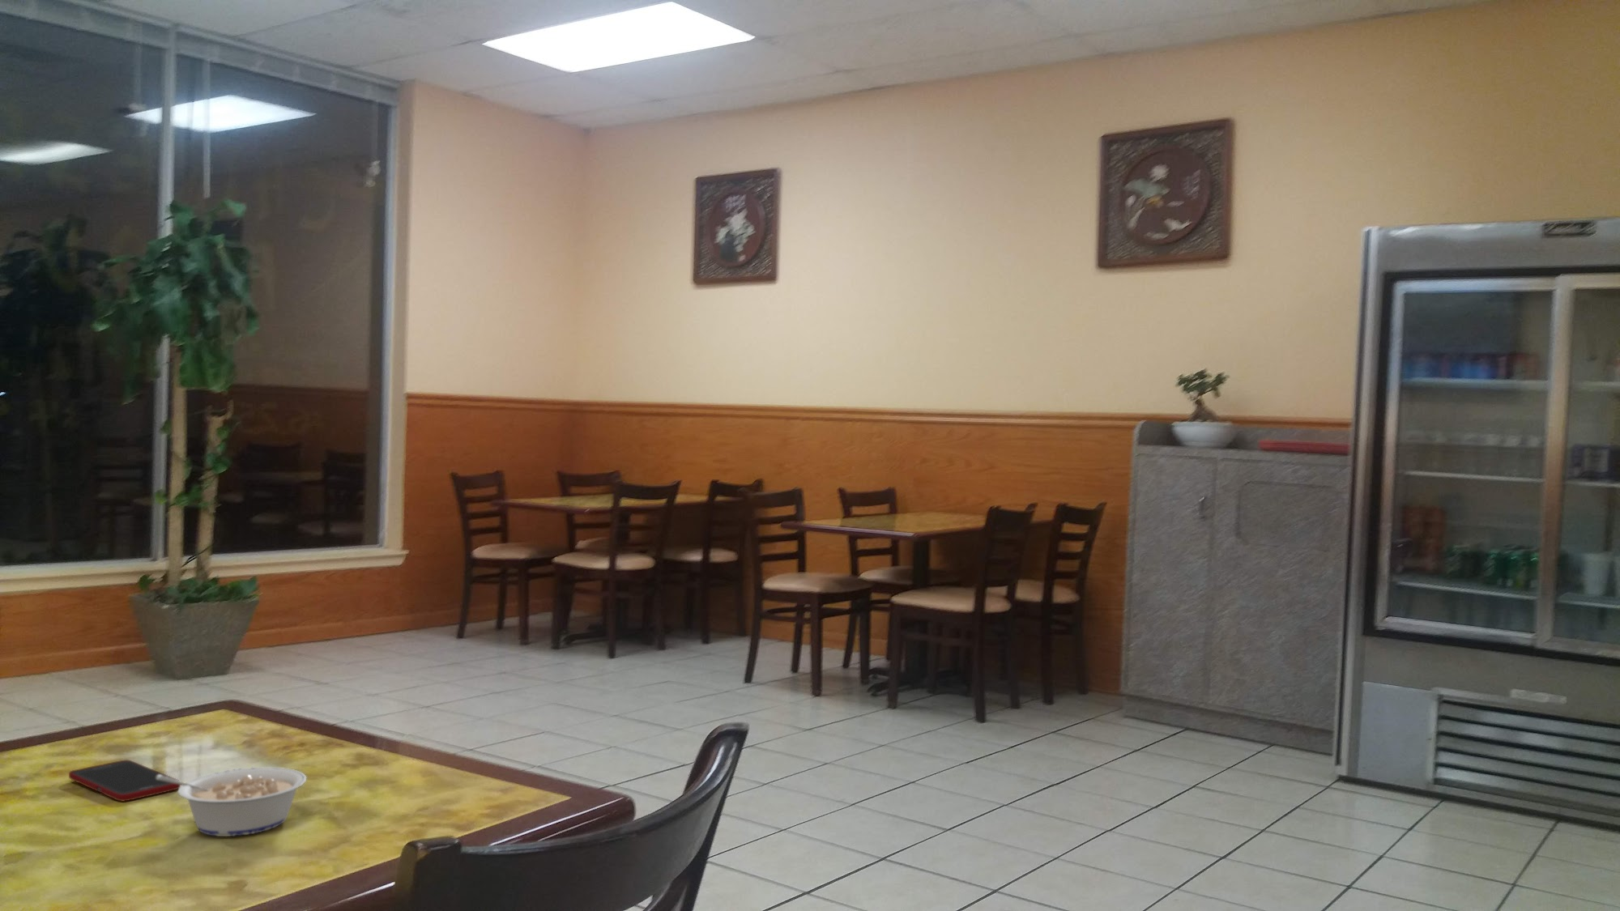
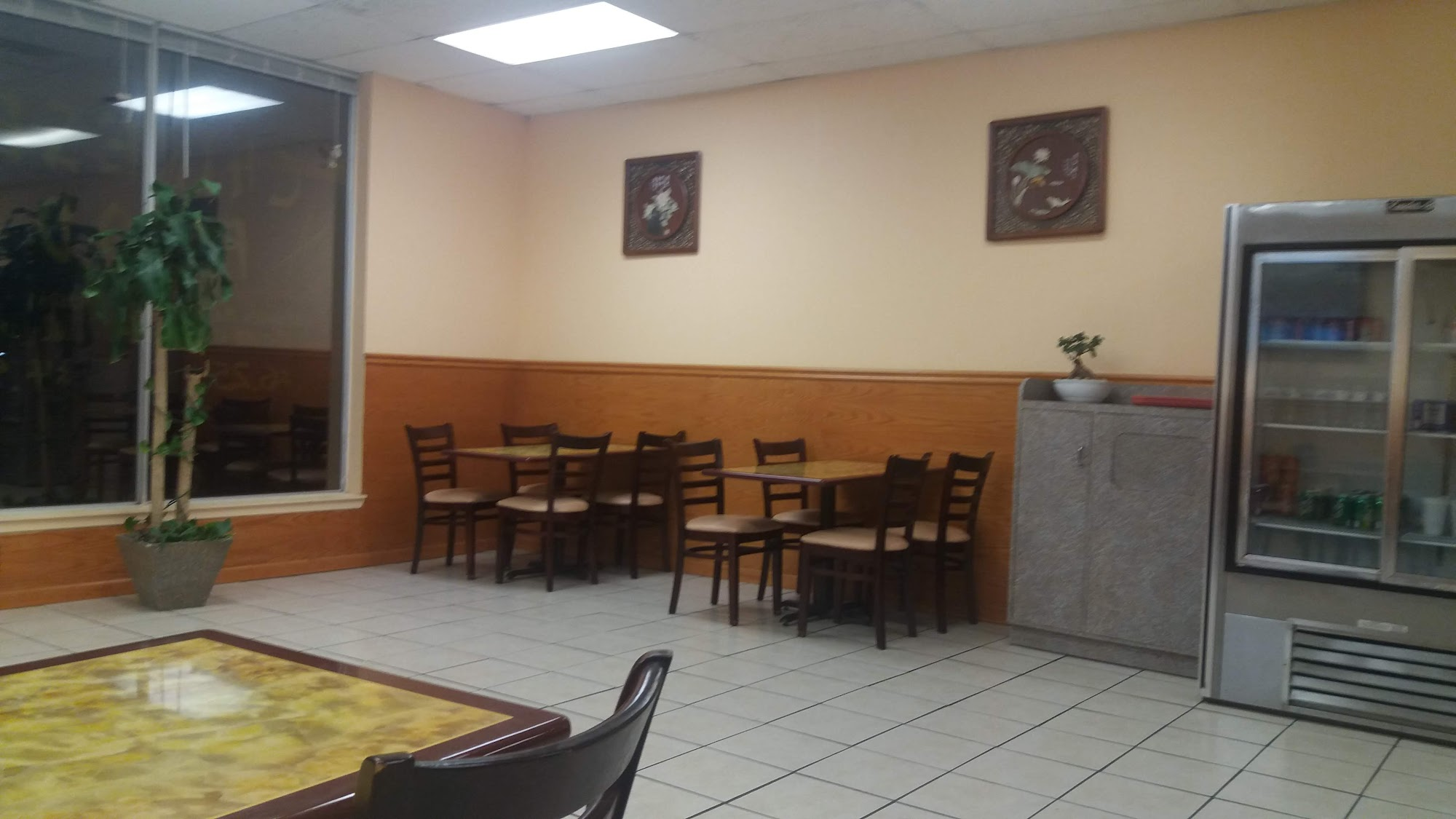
- legume [156,766,308,838]
- cell phone [68,760,181,802]
